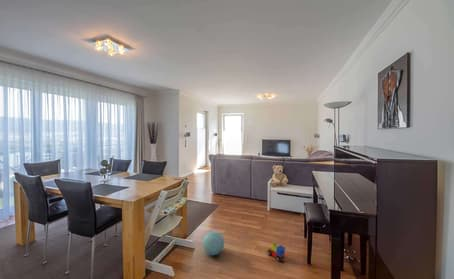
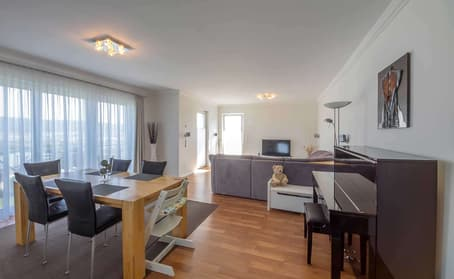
- toy train [266,241,286,262]
- ball [202,230,225,256]
